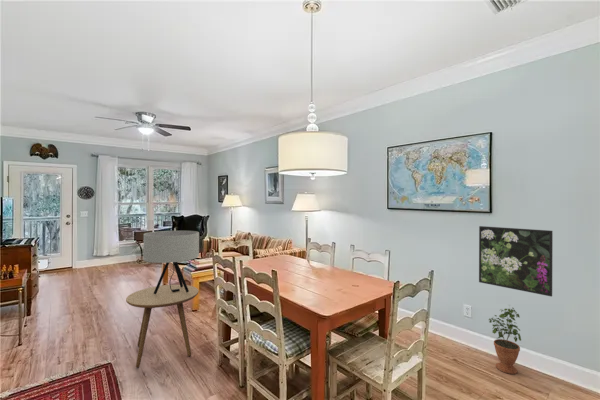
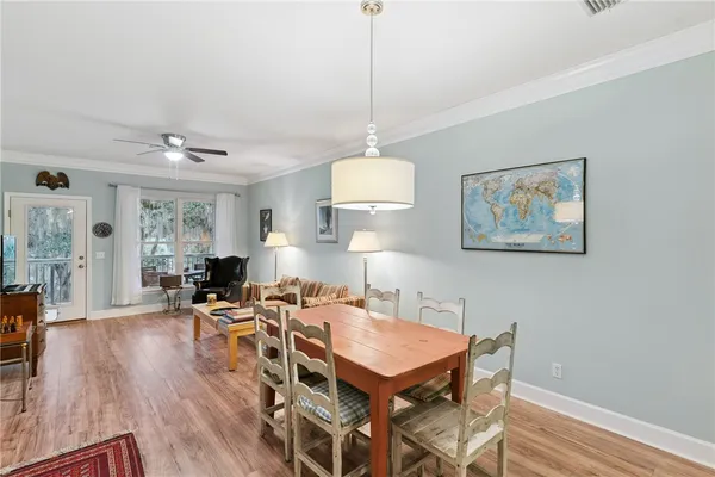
- potted plant [488,305,522,375]
- side table [125,284,199,369]
- table lamp [142,230,200,294]
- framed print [478,225,554,297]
